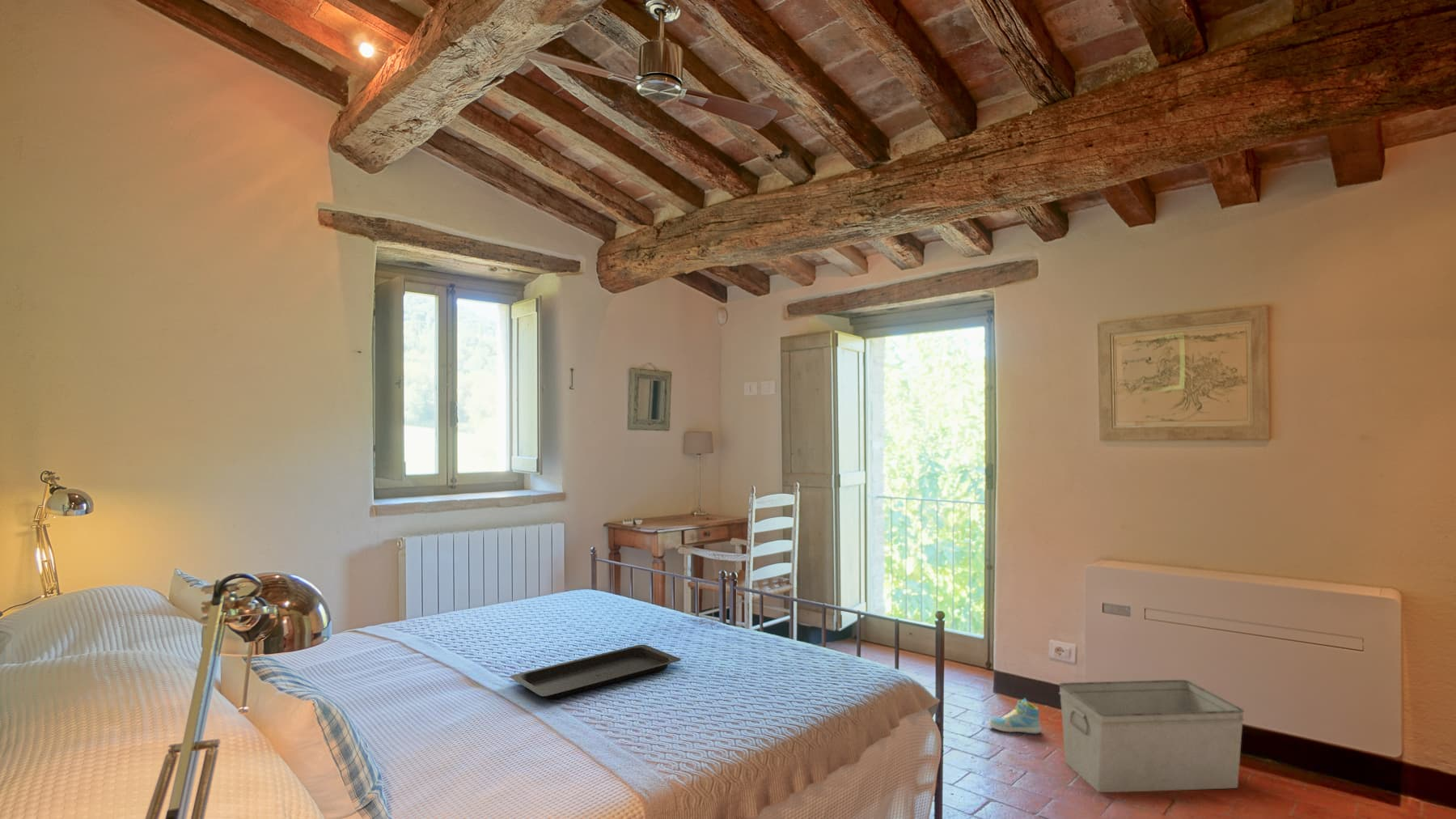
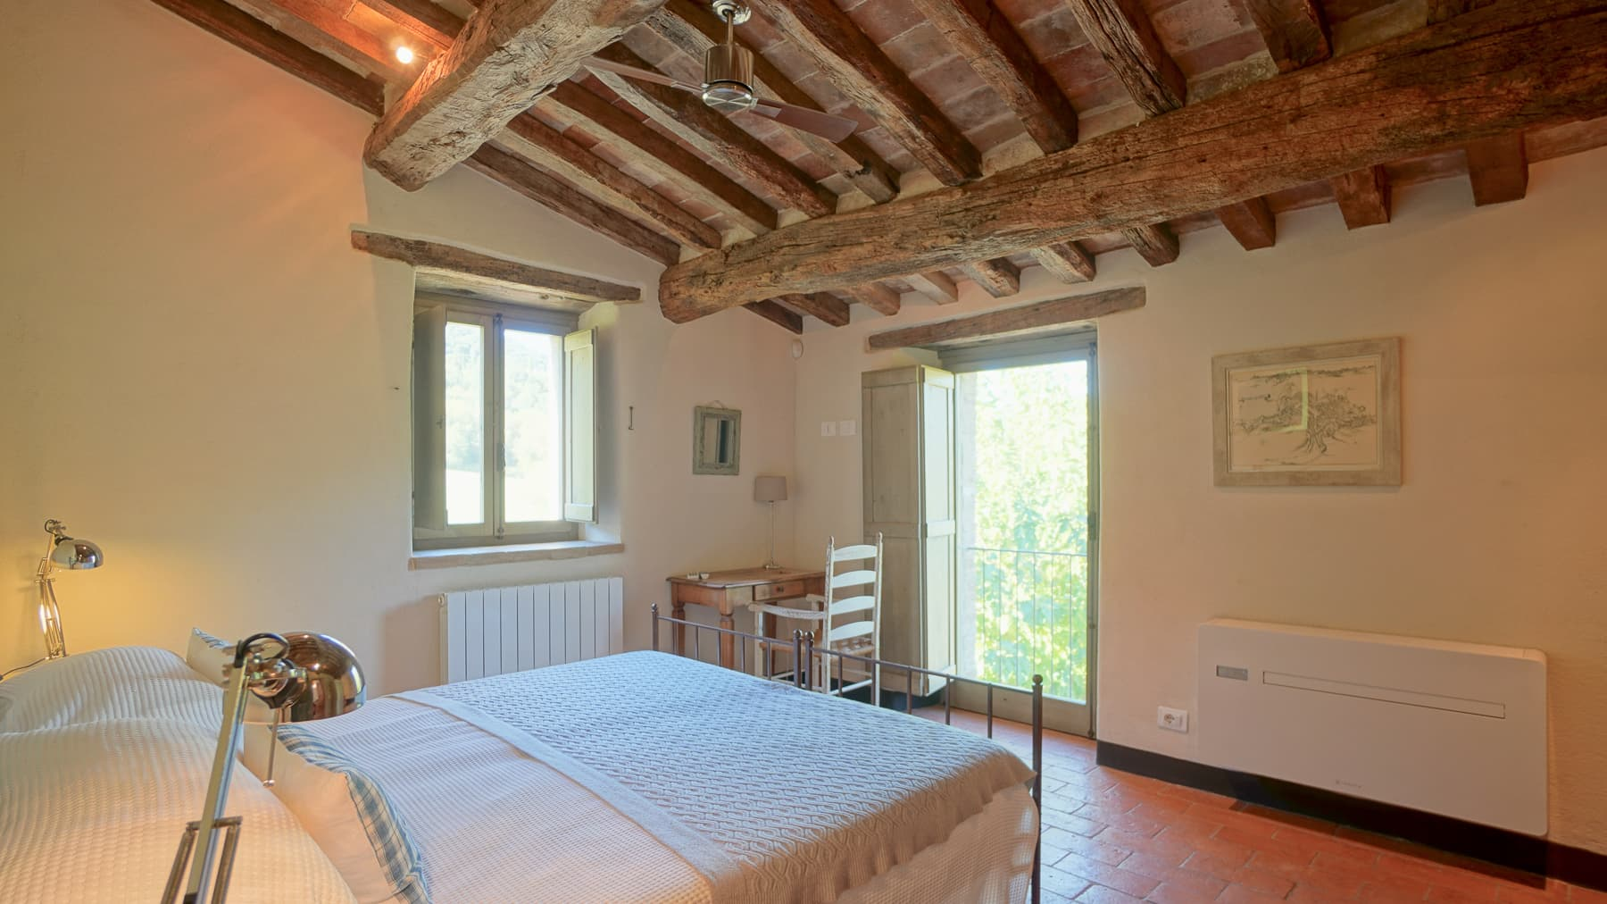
- serving tray [509,643,682,699]
- storage bin [1058,679,1245,793]
- sneaker [988,698,1043,735]
